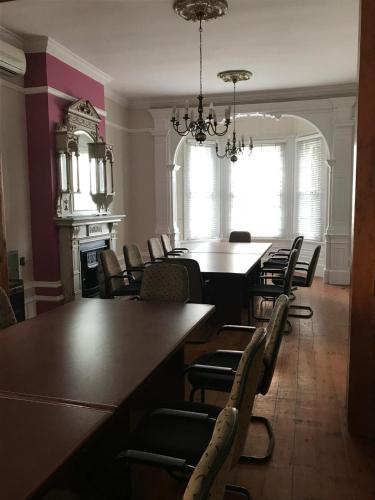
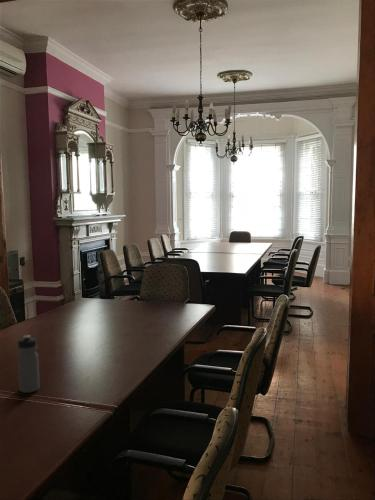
+ water bottle [17,334,41,394]
